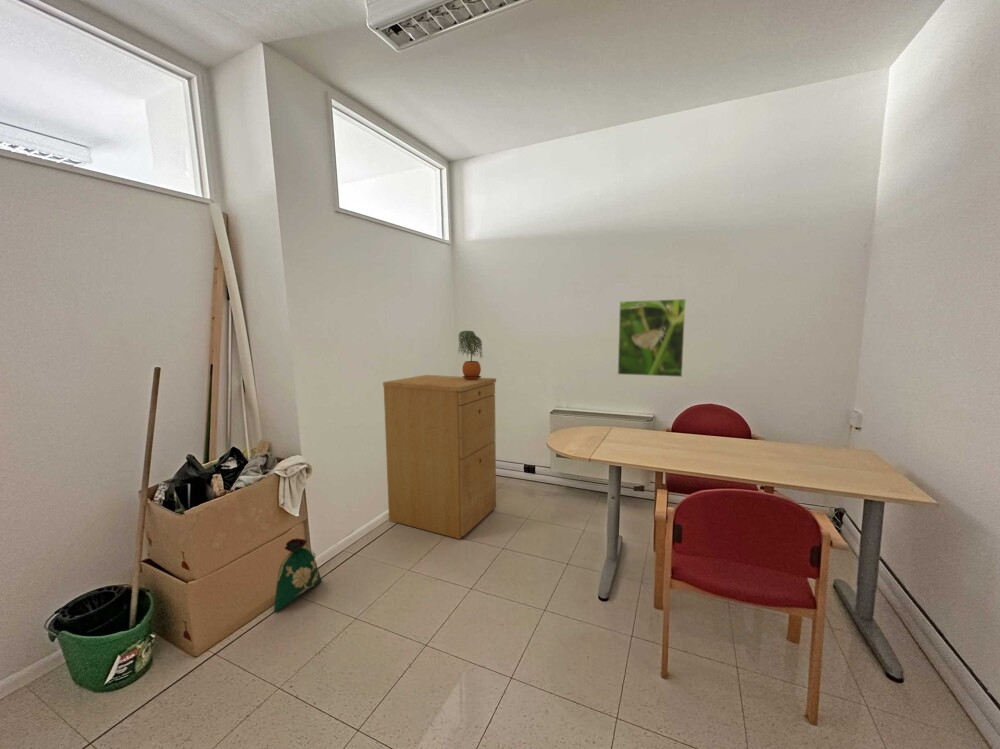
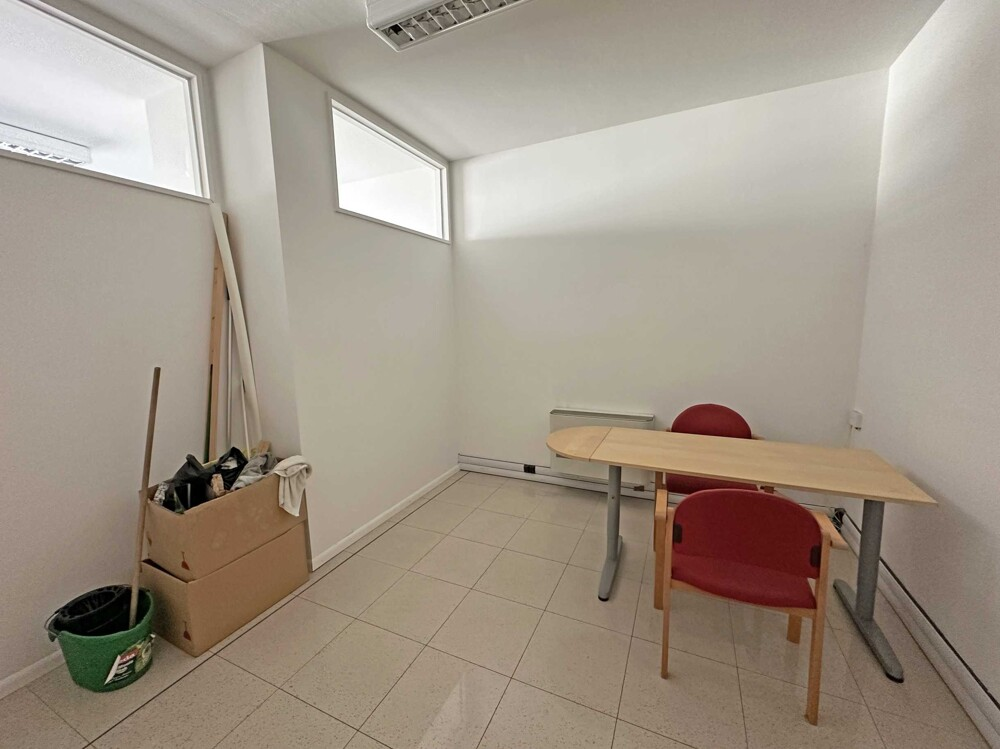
- filing cabinet [382,374,497,540]
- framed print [617,298,687,378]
- potted plant [457,330,484,380]
- bag [273,537,323,612]
